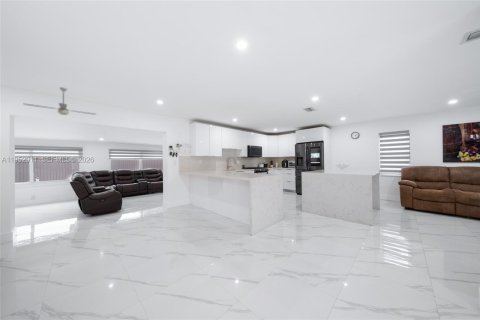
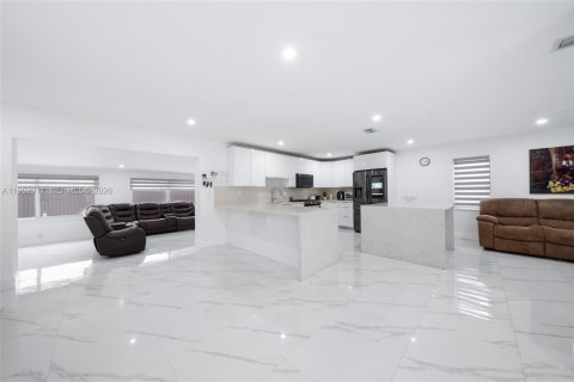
- ceiling fan [23,86,97,116]
